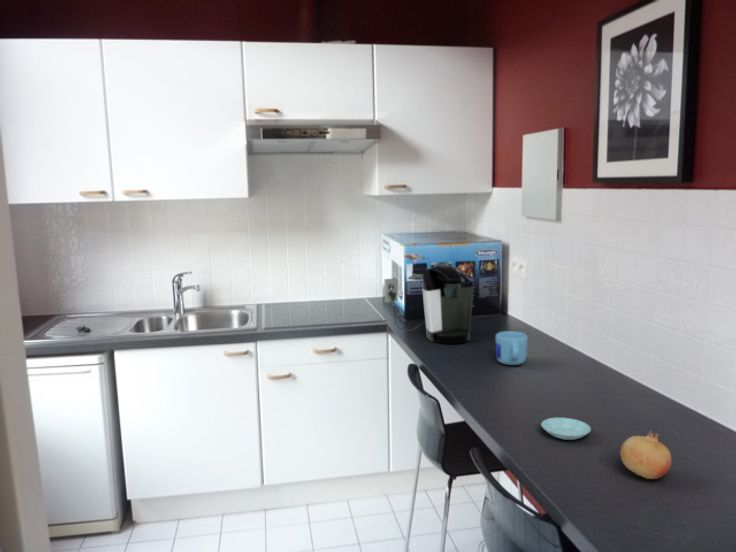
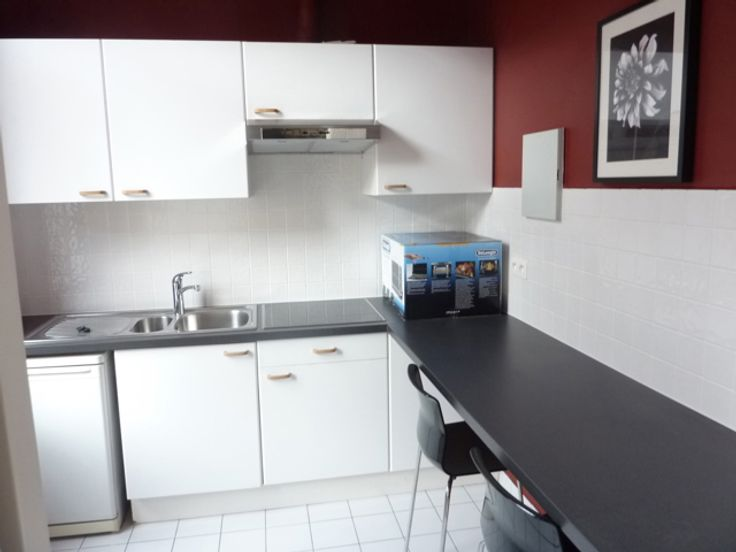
- coffee maker [383,264,474,345]
- fruit [619,430,673,480]
- saucer [540,417,592,441]
- mug [494,330,529,366]
